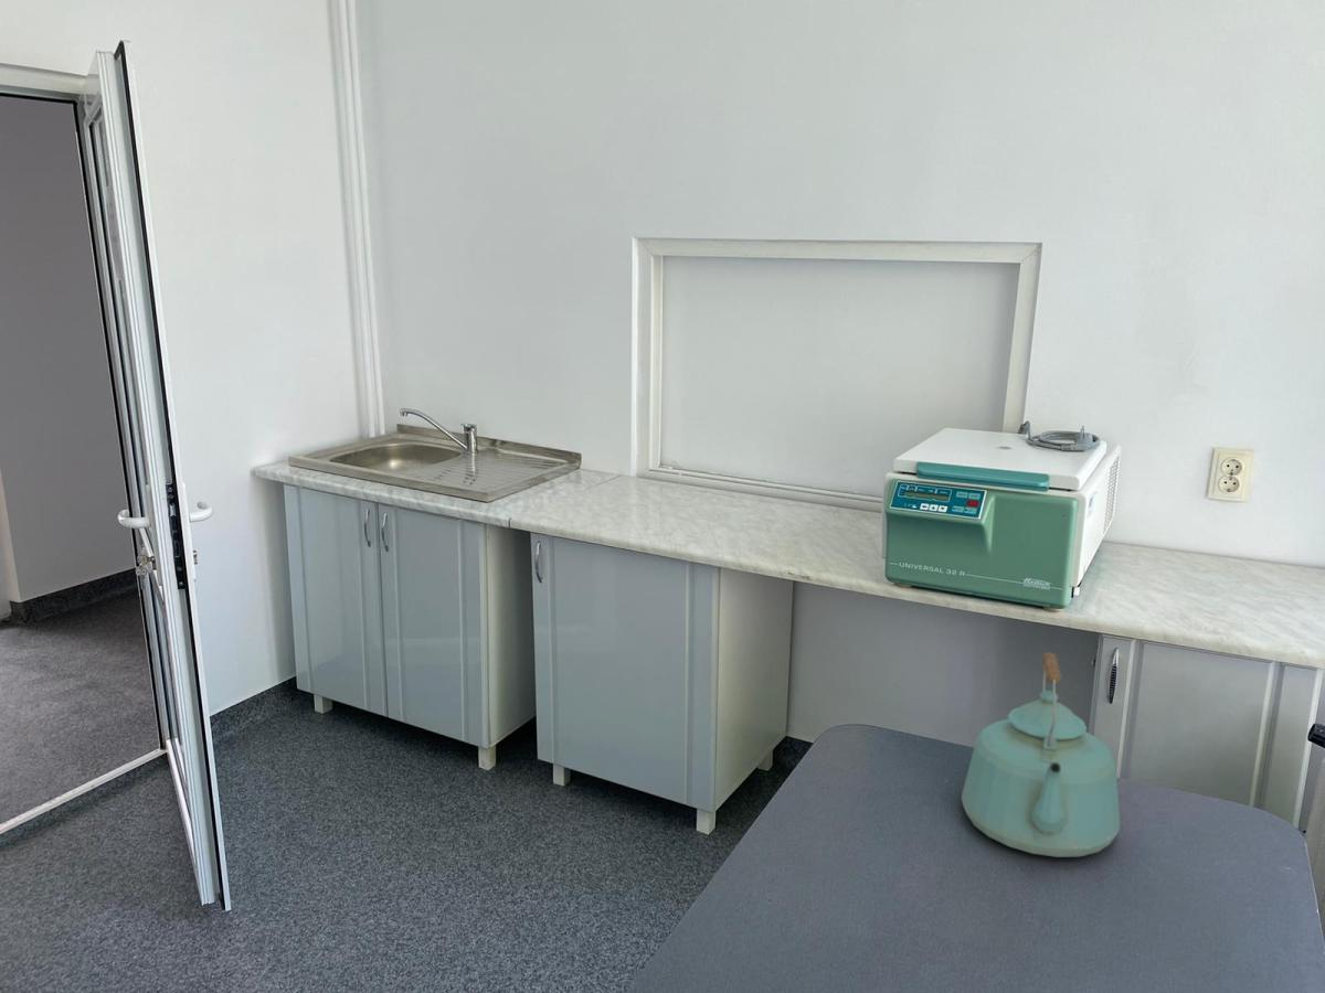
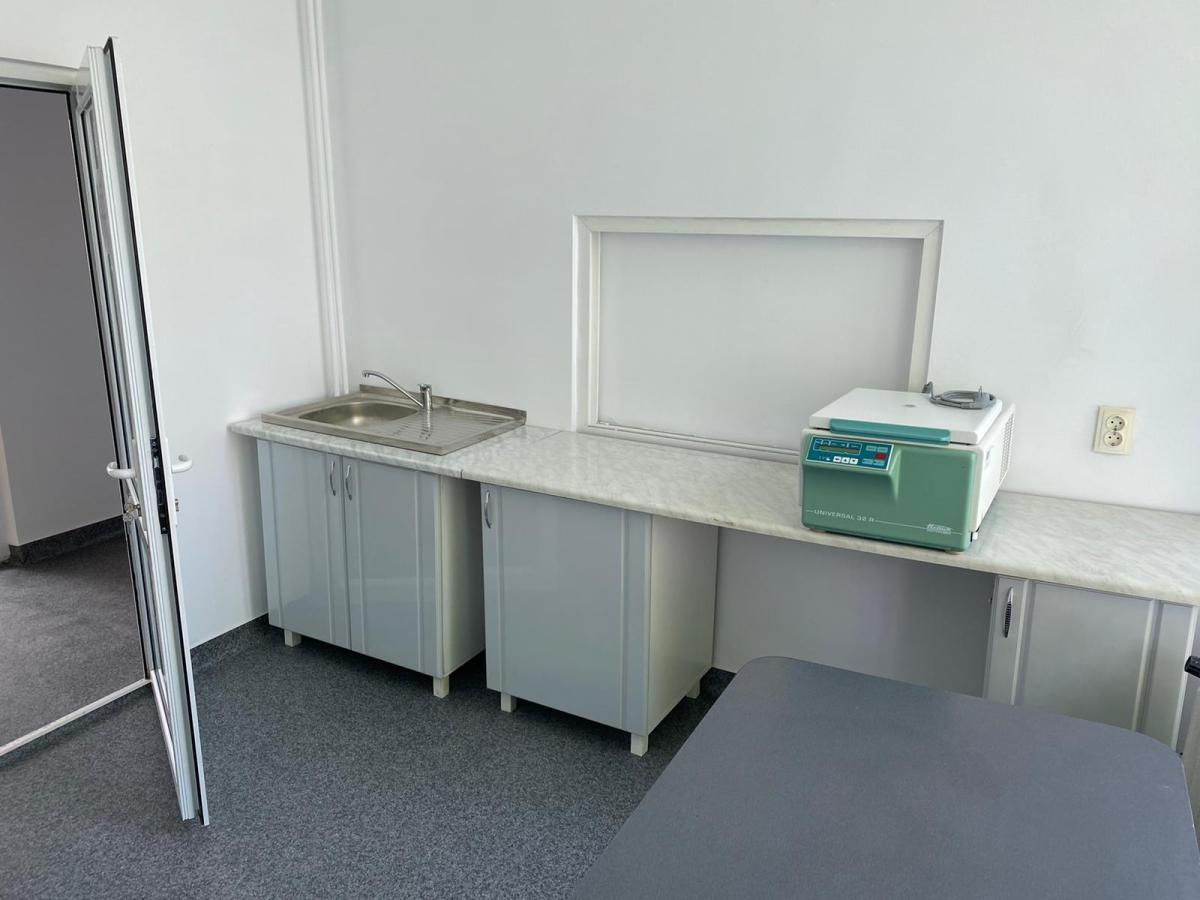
- kettle [961,651,1121,858]
